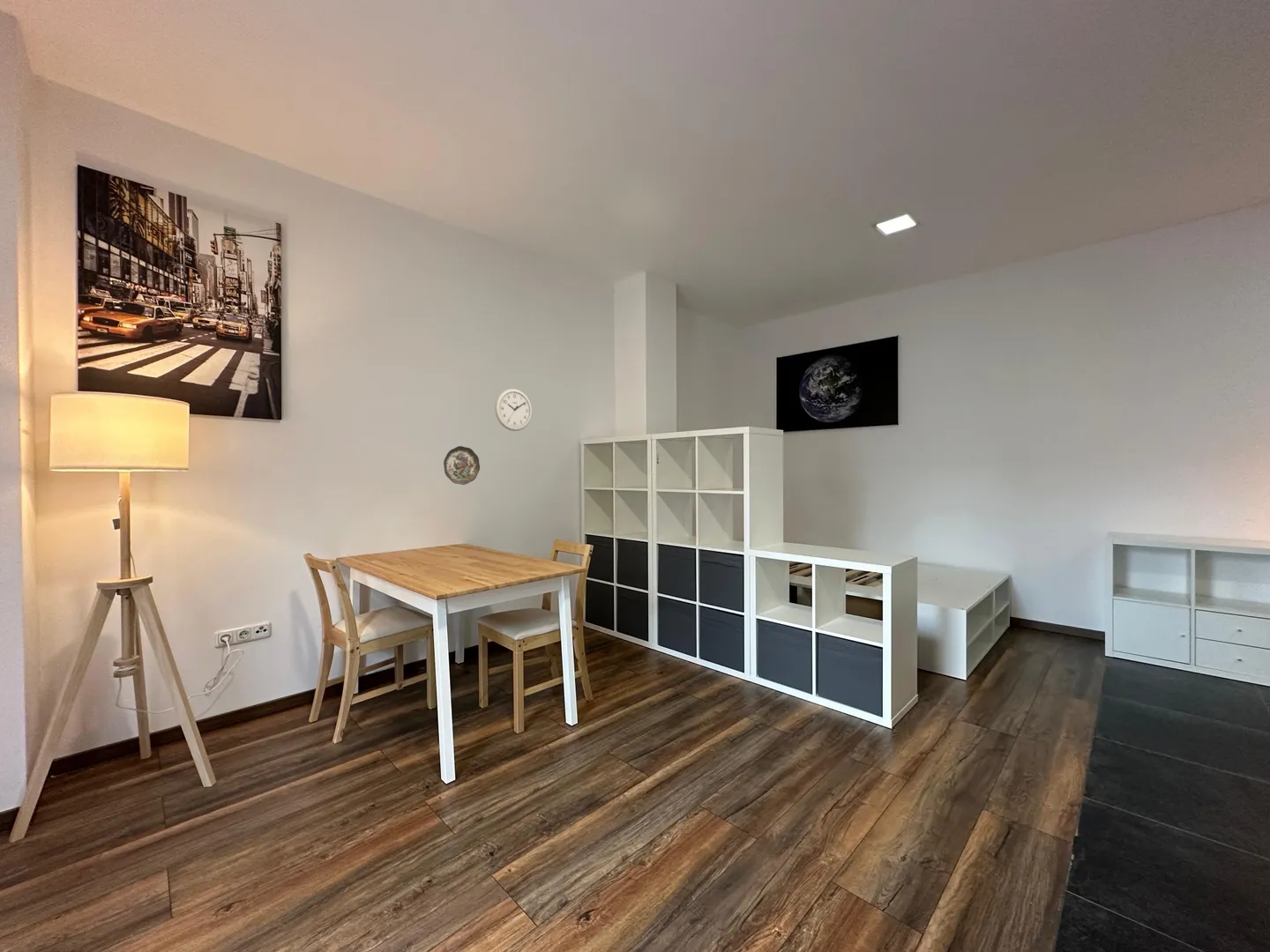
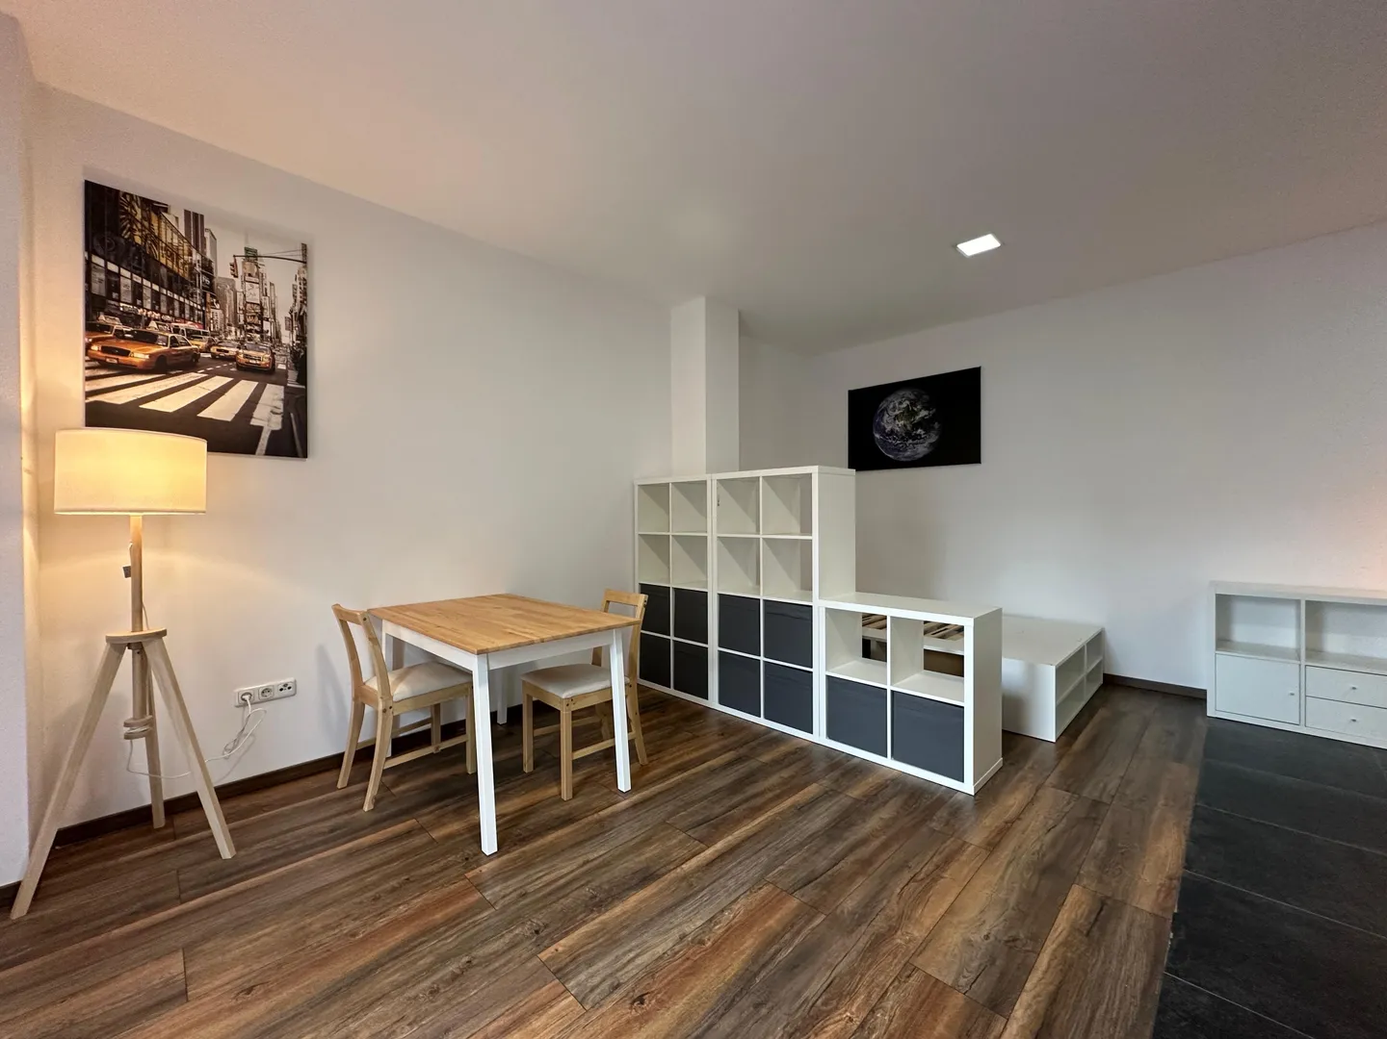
- wall clock [494,388,533,432]
- decorative plate [443,445,481,486]
